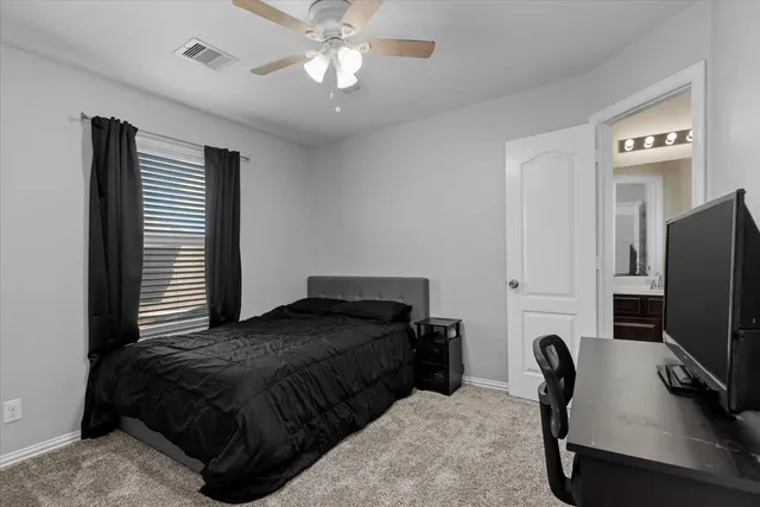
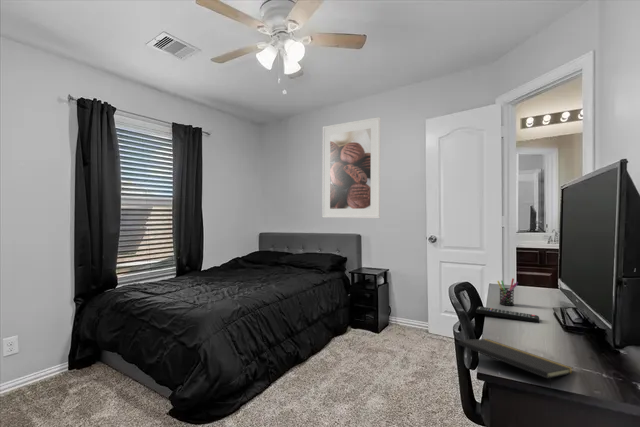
+ notepad [457,338,574,391]
+ remote control [475,306,540,324]
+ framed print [321,116,381,219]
+ pen holder [496,277,519,307]
